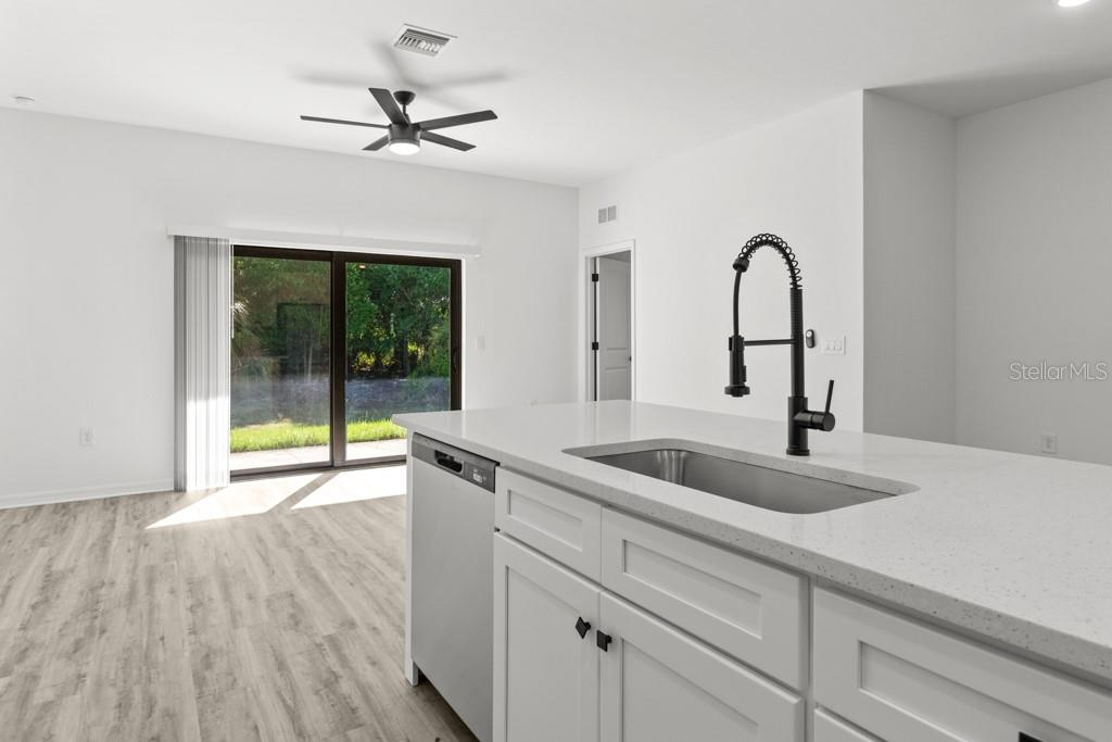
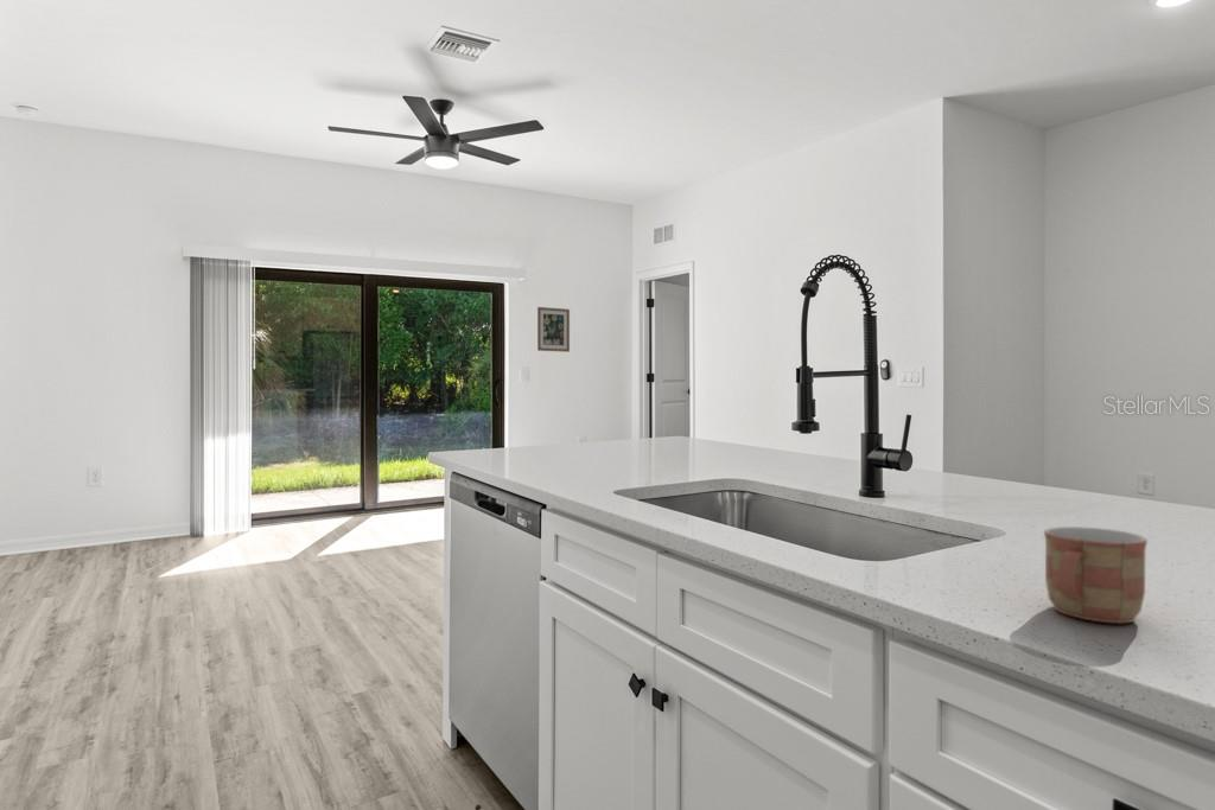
+ mug [1043,525,1149,625]
+ wall art [536,306,571,353]
